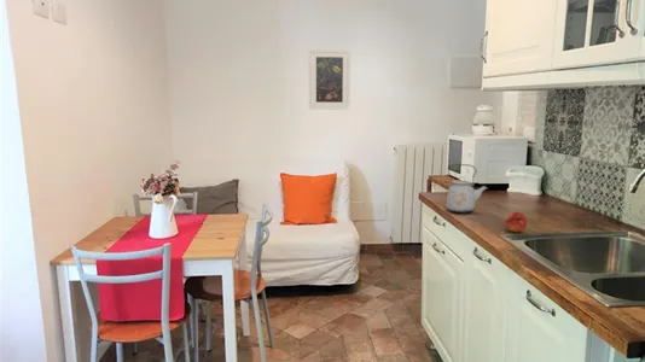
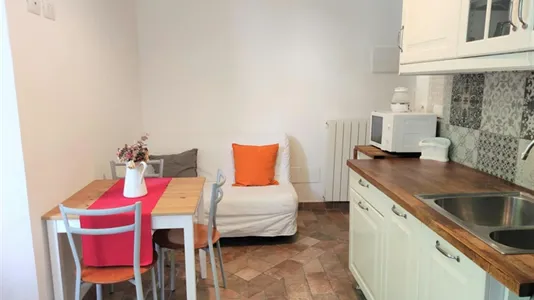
- fruit [504,210,528,233]
- kettle [444,163,488,215]
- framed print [308,48,351,111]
